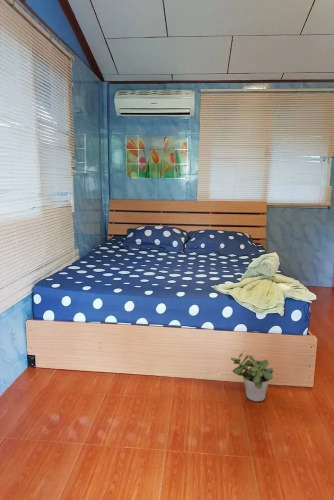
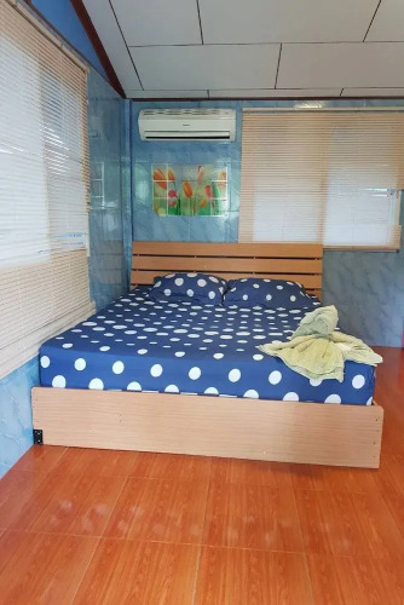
- potted plant [230,352,274,402]
